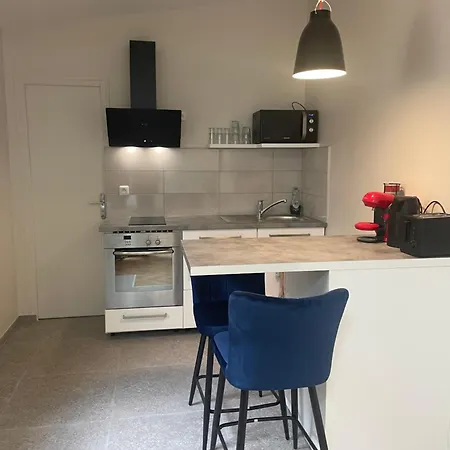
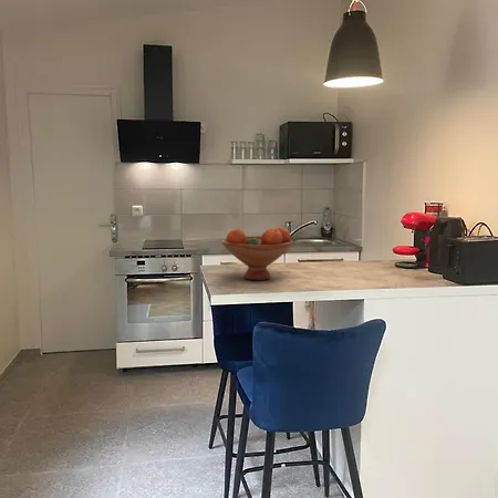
+ fruit bowl [220,226,294,281]
